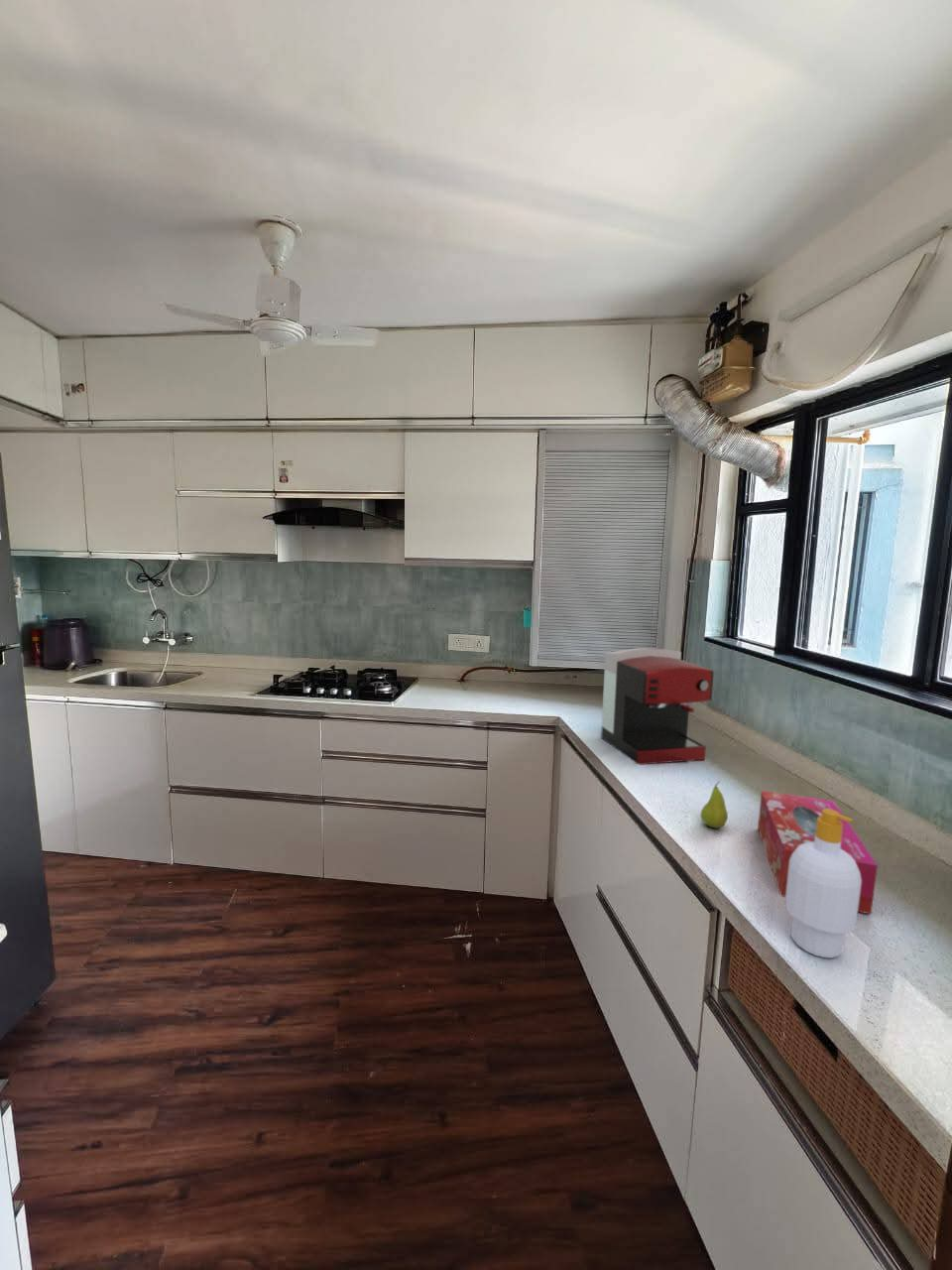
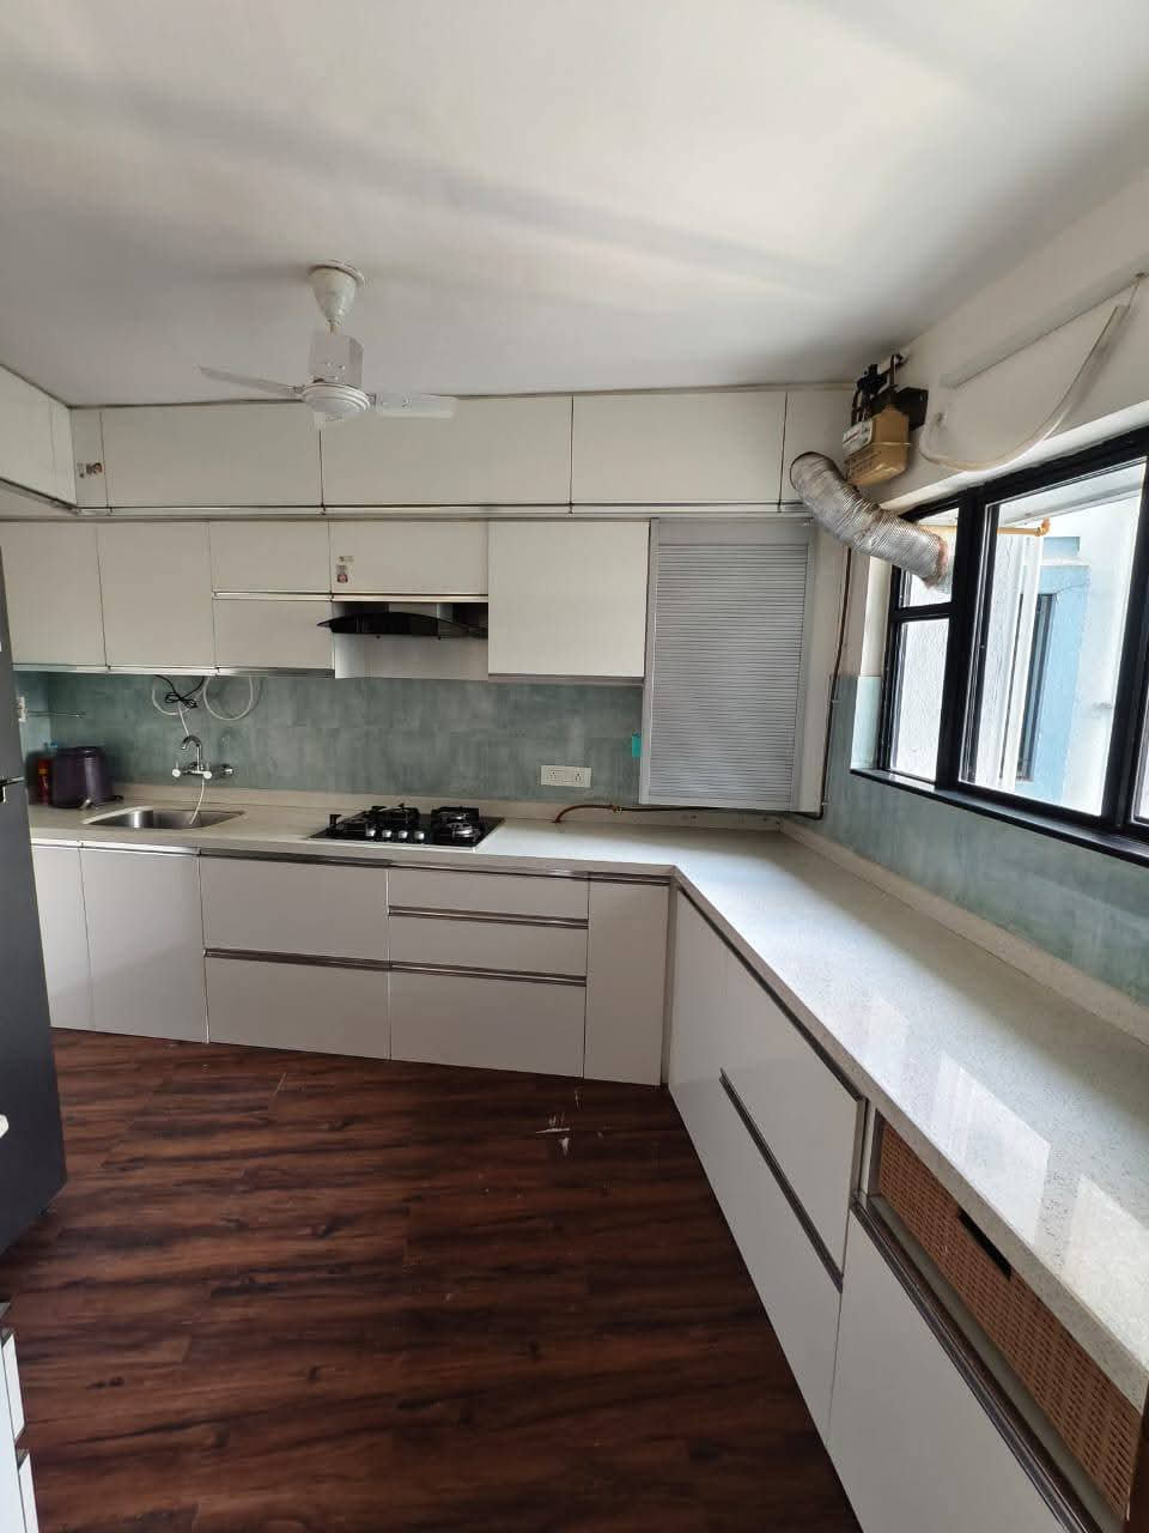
- fruit [700,781,729,829]
- tissue box [757,790,879,915]
- coffee maker [600,647,715,766]
- soap bottle [784,809,862,958]
